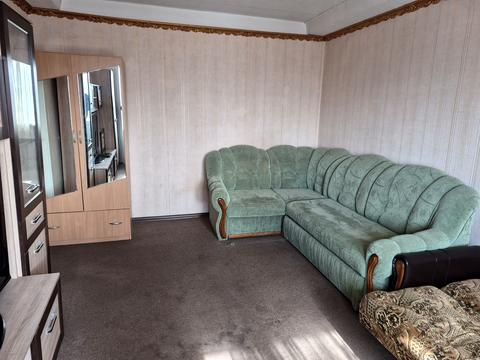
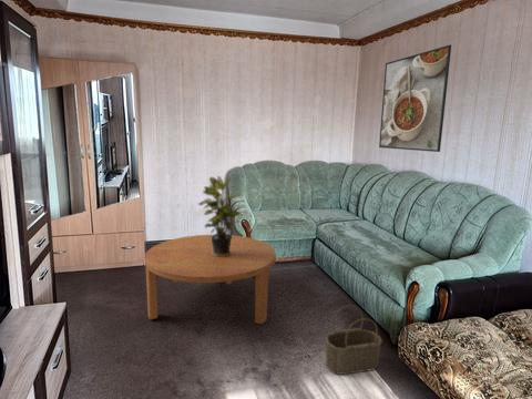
+ coffee table [143,234,277,326]
+ wicker basket [325,304,382,376]
+ potted plant [197,175,244,257]
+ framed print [378,44,452,153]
